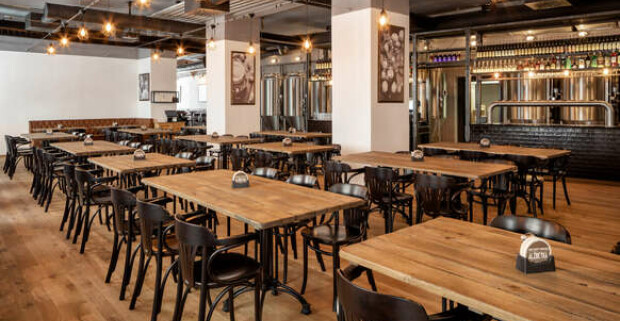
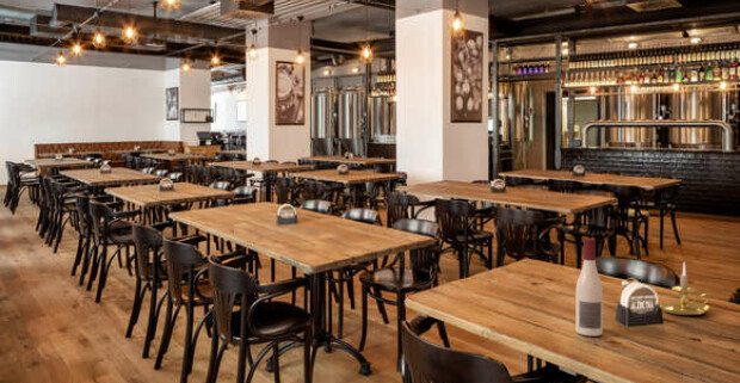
+ candle holder [658,261,713,316]
+ alcohol [574,237,604,338]
